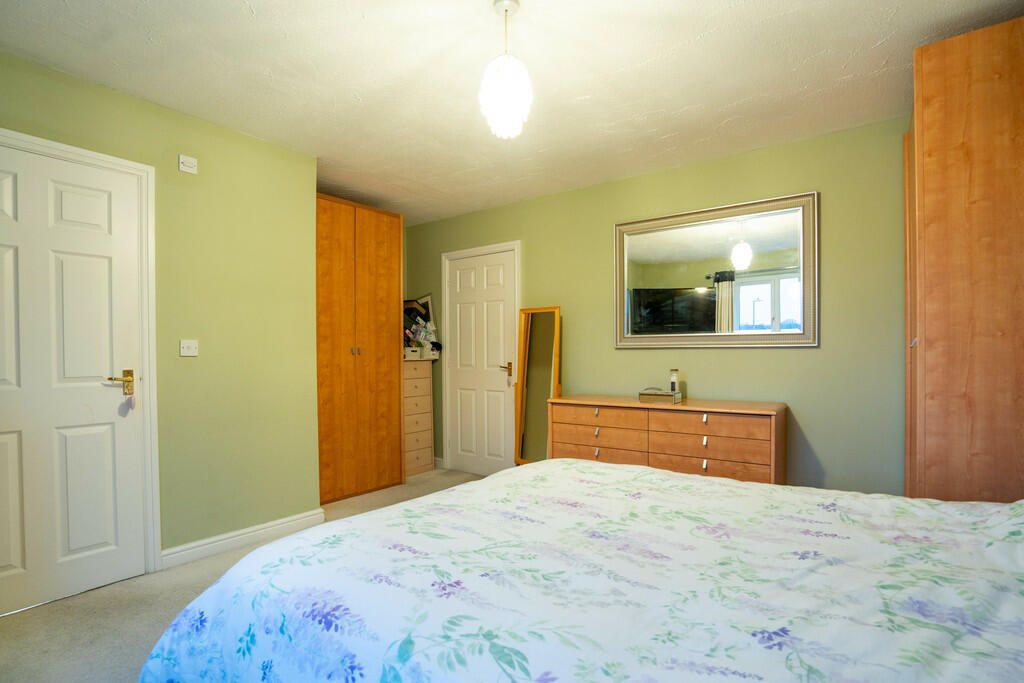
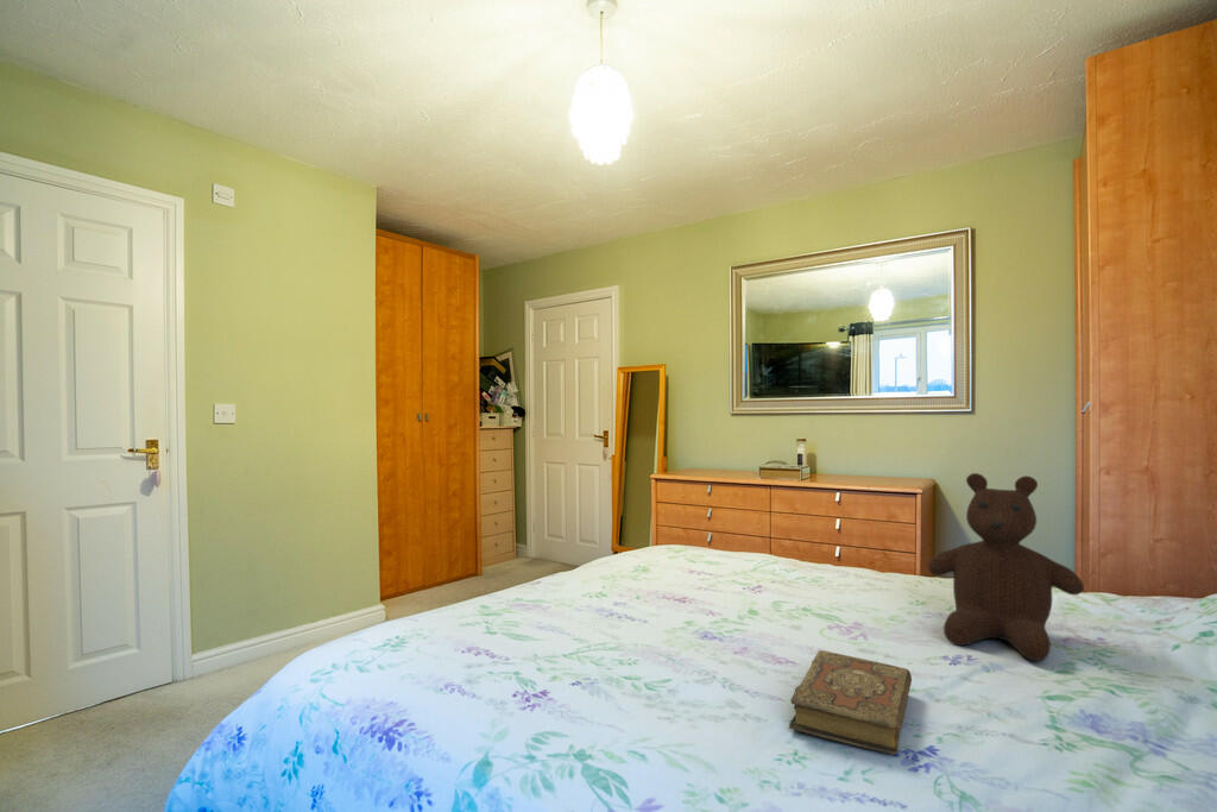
+ teddy bear [927,472,1085,662]
+ book [788,649,913,755]
